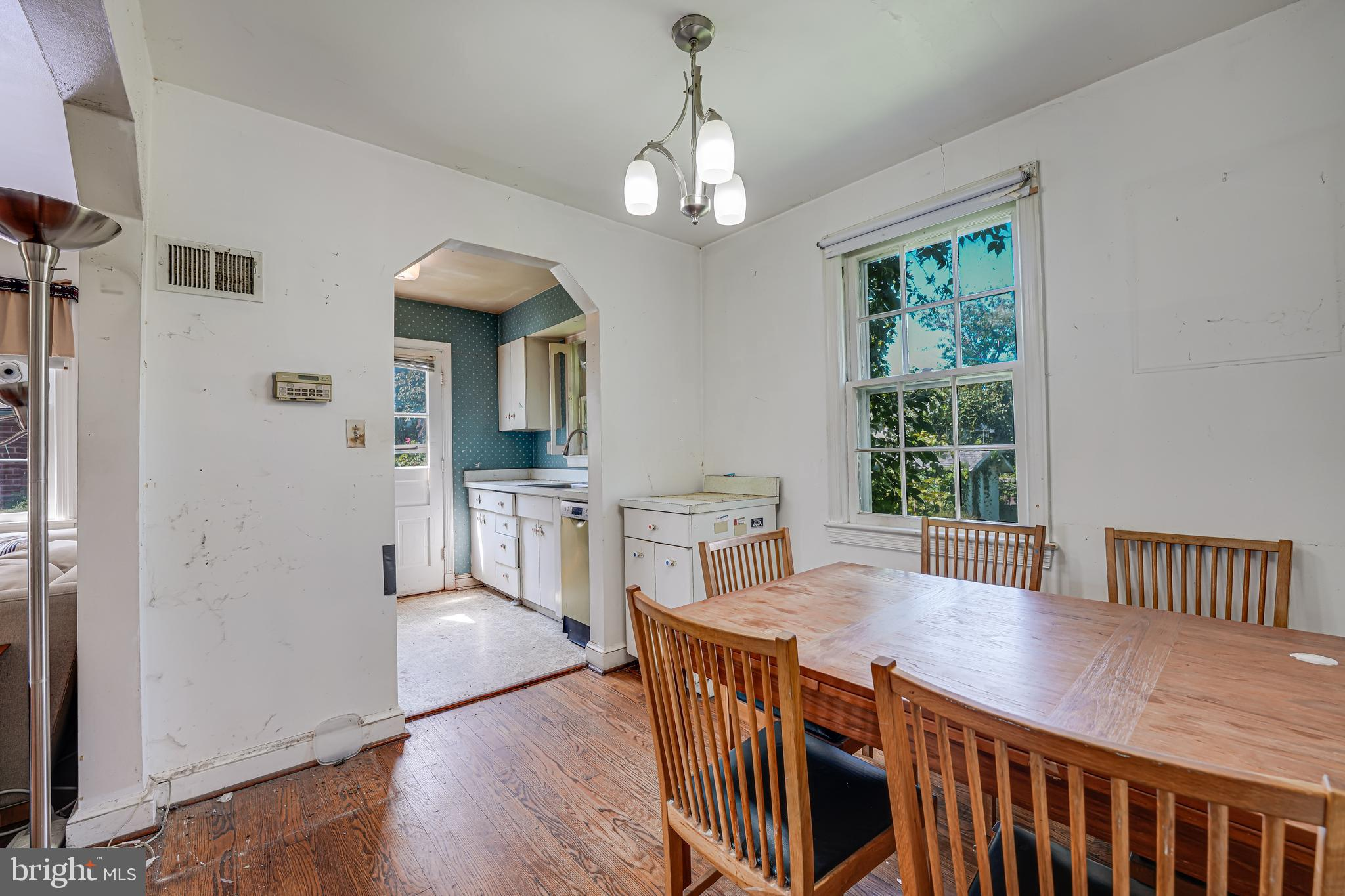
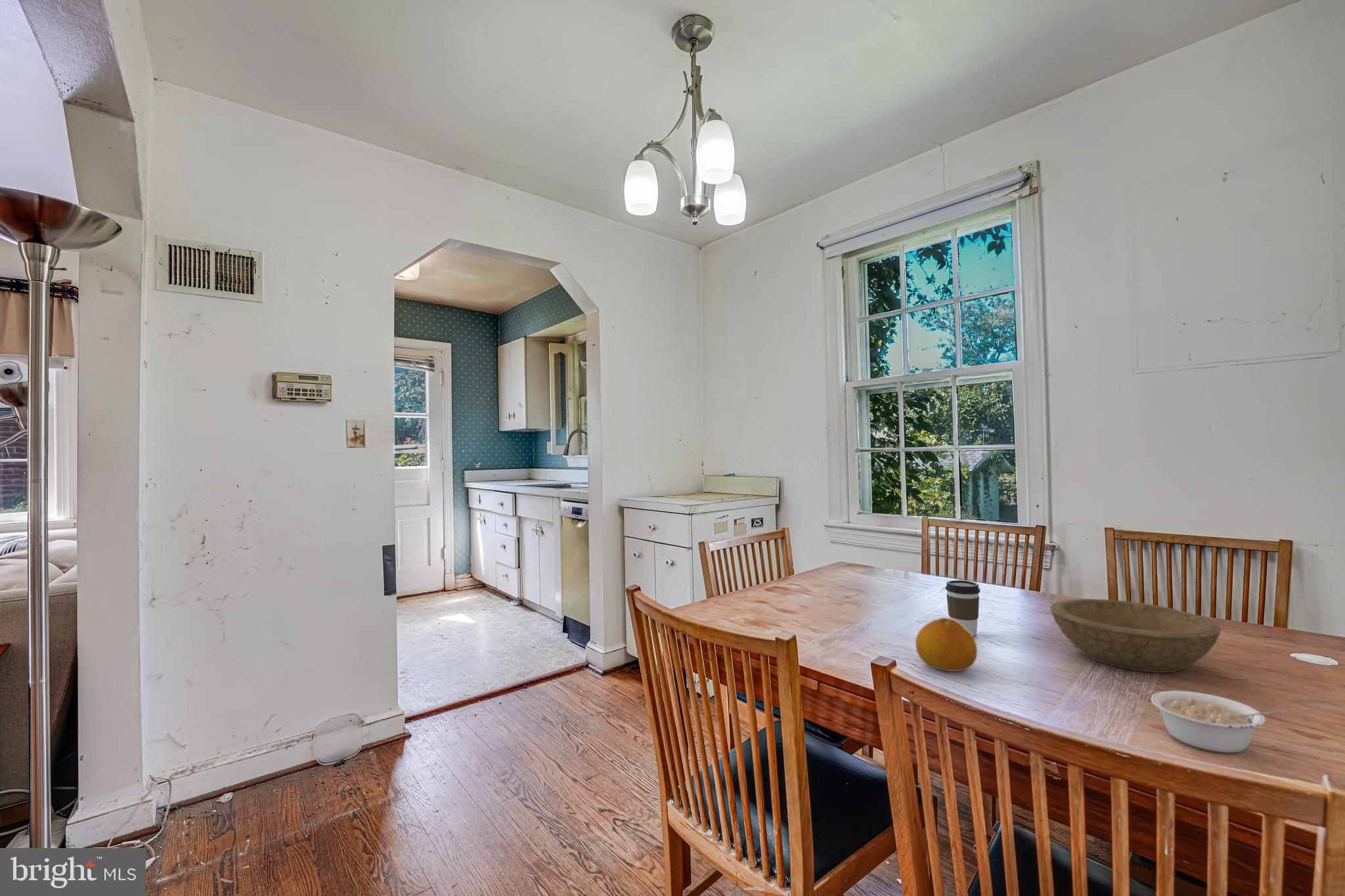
+ fruit [915,617,978,672]
+ bowl [1049,598,1222,673]
+ legume [1150,690,1289,754]
+ coffee cup [945,580,981,637]
